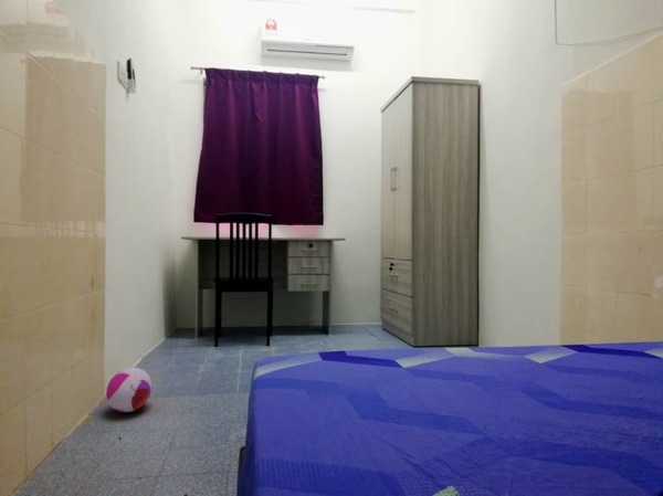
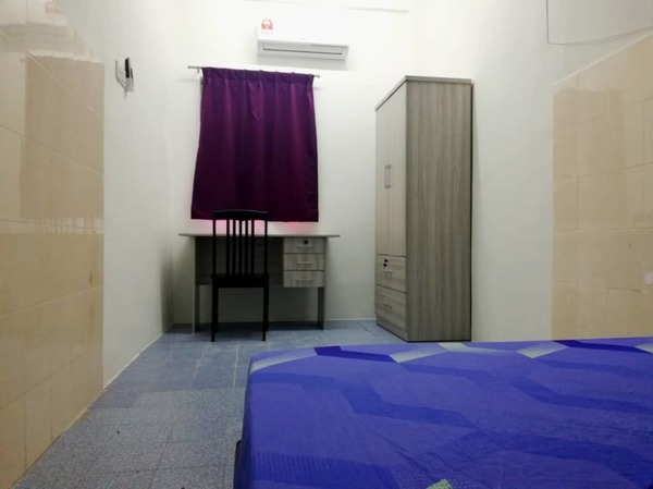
- plush toy [105,367,154,413]
